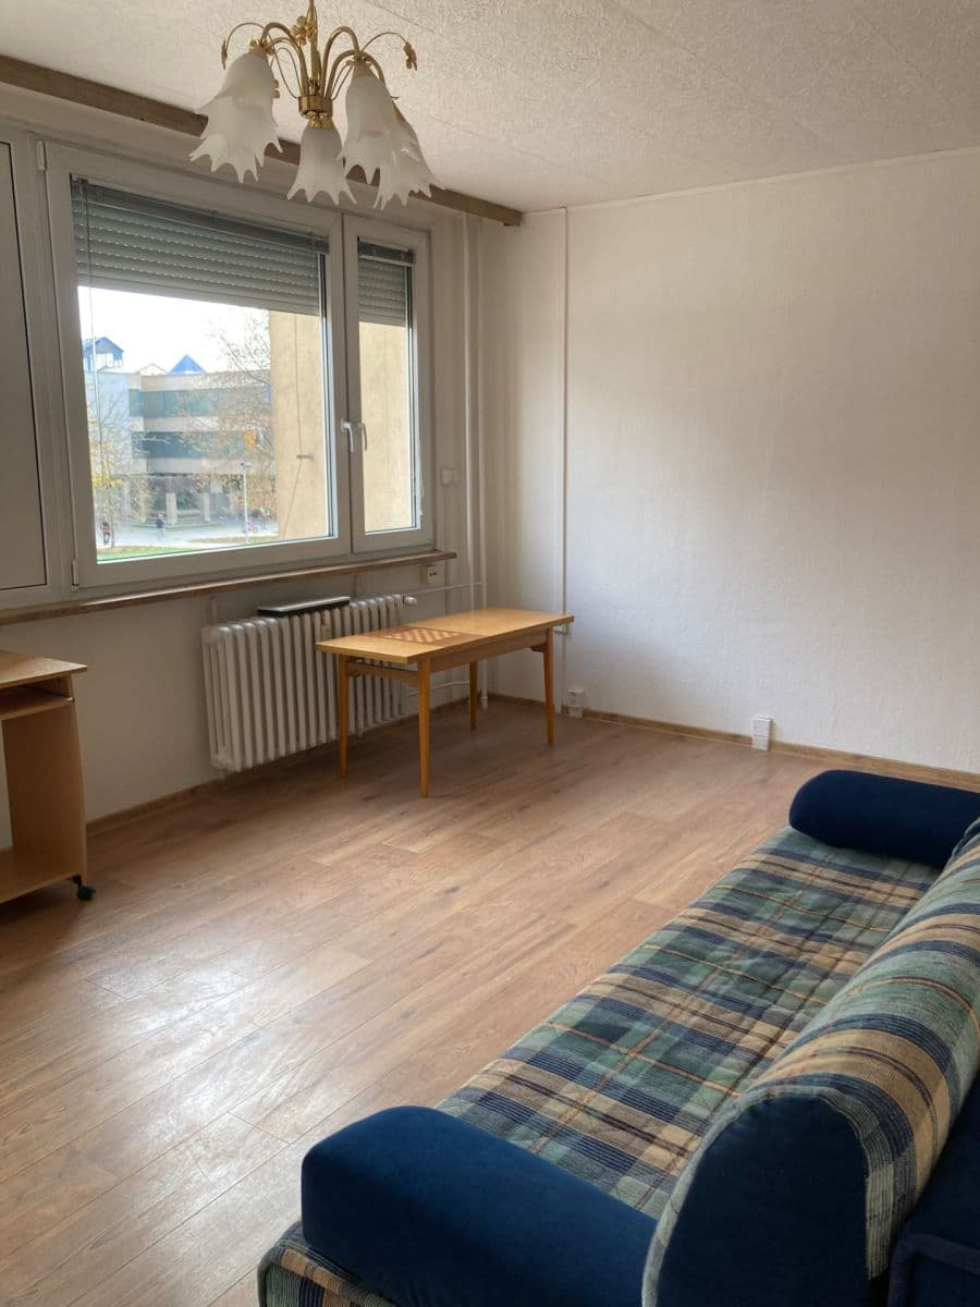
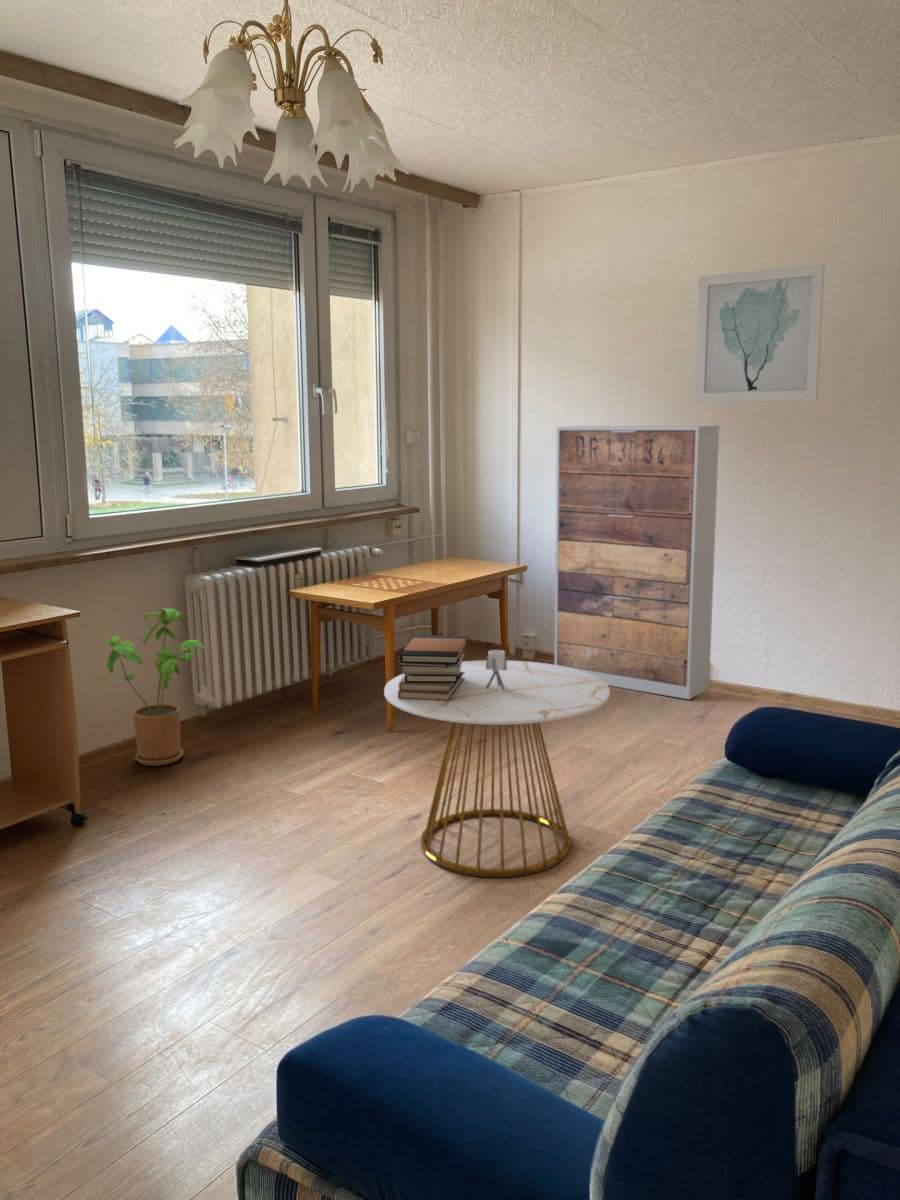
+ book stack [396,634,469,701]
+ wall art [693,263,826,404]
+ cabinet [553,425,720,700]
+ house plant [105,608,210,767]
+ side table [383,649,611,878]
